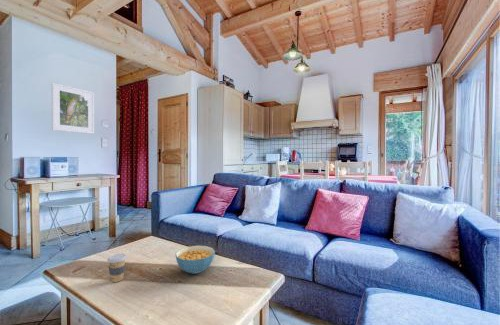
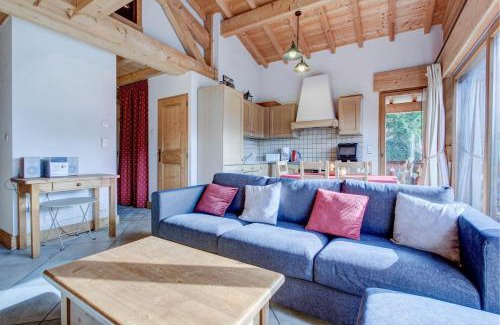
- cereal bowl [174,245,216,275]
- coffee cup [106,253,128,283]
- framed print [51,82,95,135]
